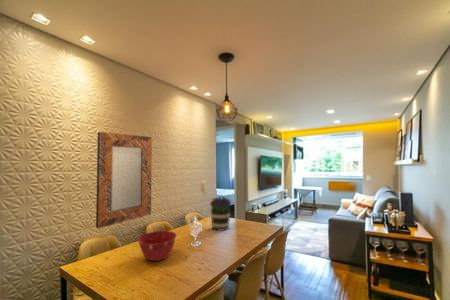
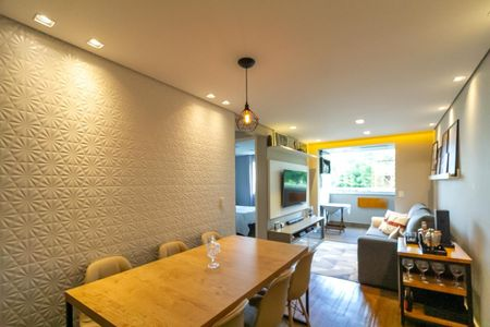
- home mirror [95,131,153,229]
- bouquet [209,195,232,232]
- mixing bowl [137,230,178,262]
